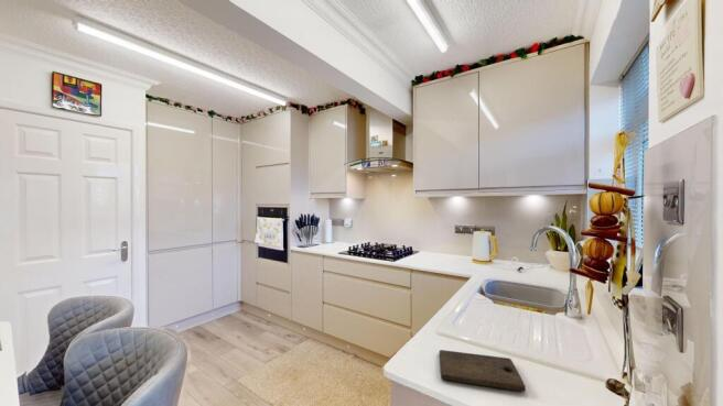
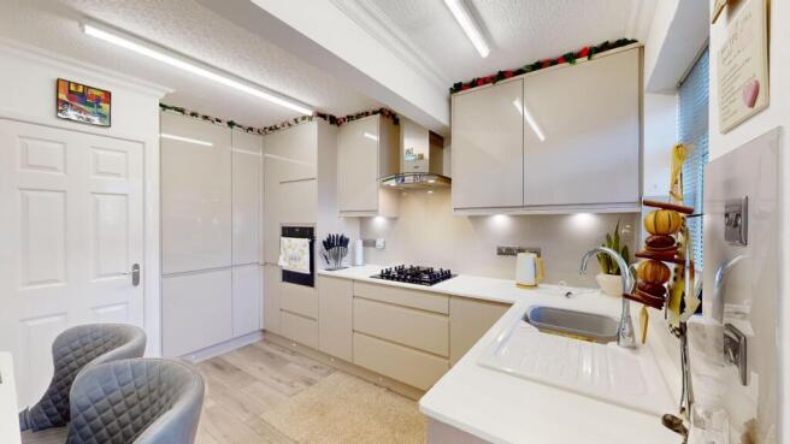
- cutting board [439,349,527,393]
